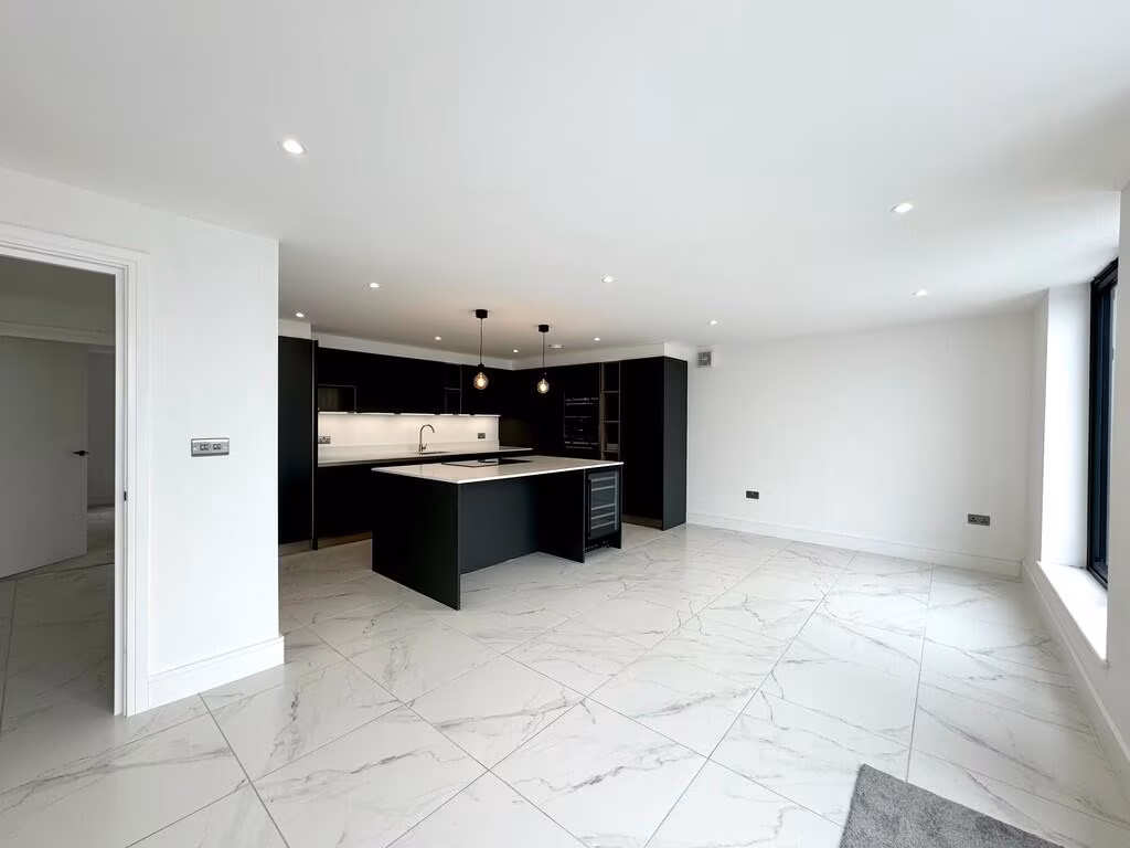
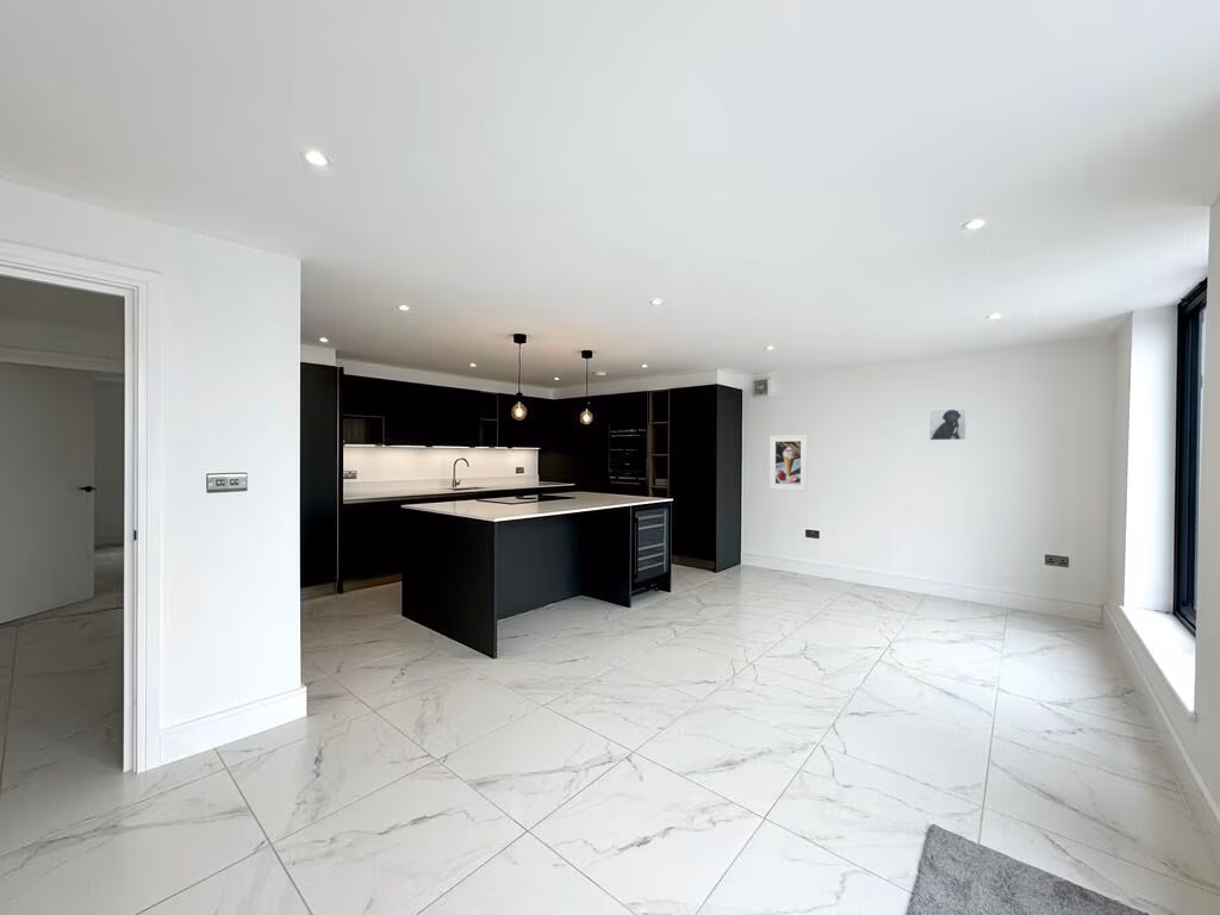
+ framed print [928,406,967,442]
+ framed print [768,434,809,492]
